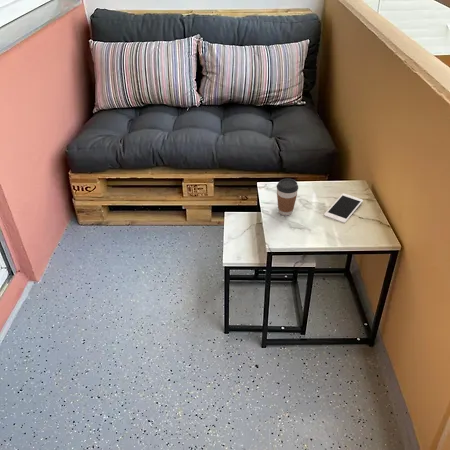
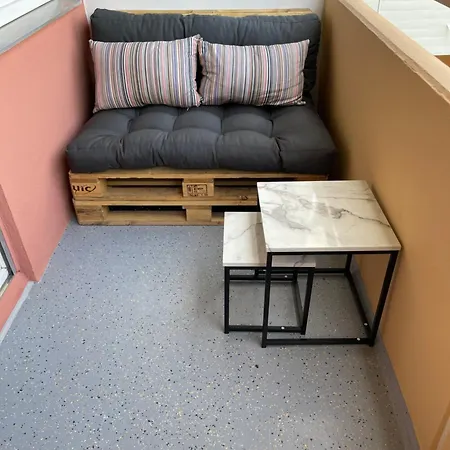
- cell phone [323,193,364,224]
- coffee cup [276,178,299,217]
